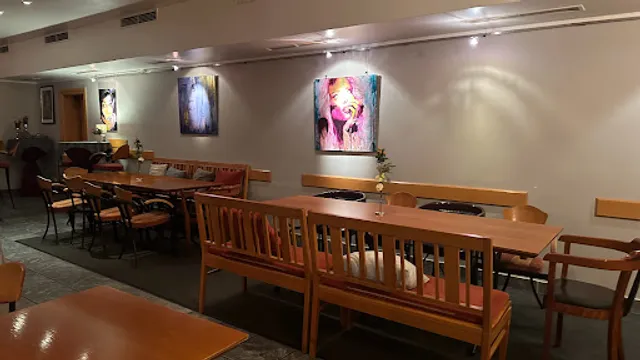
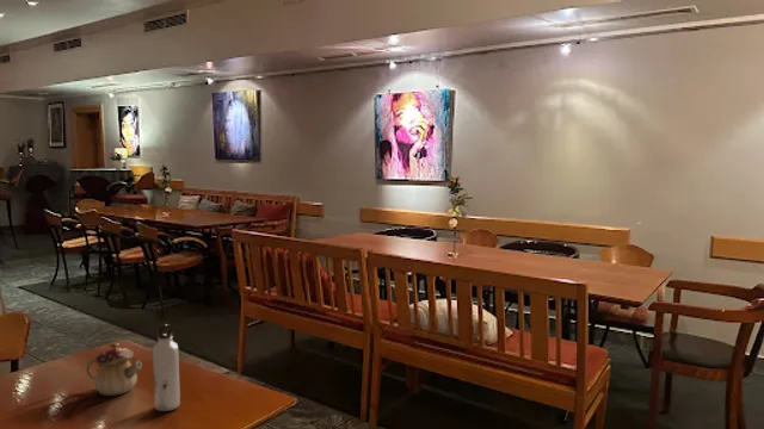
+ teapot [85,342,143,397]
+ water bottle [152,323,181,412]
